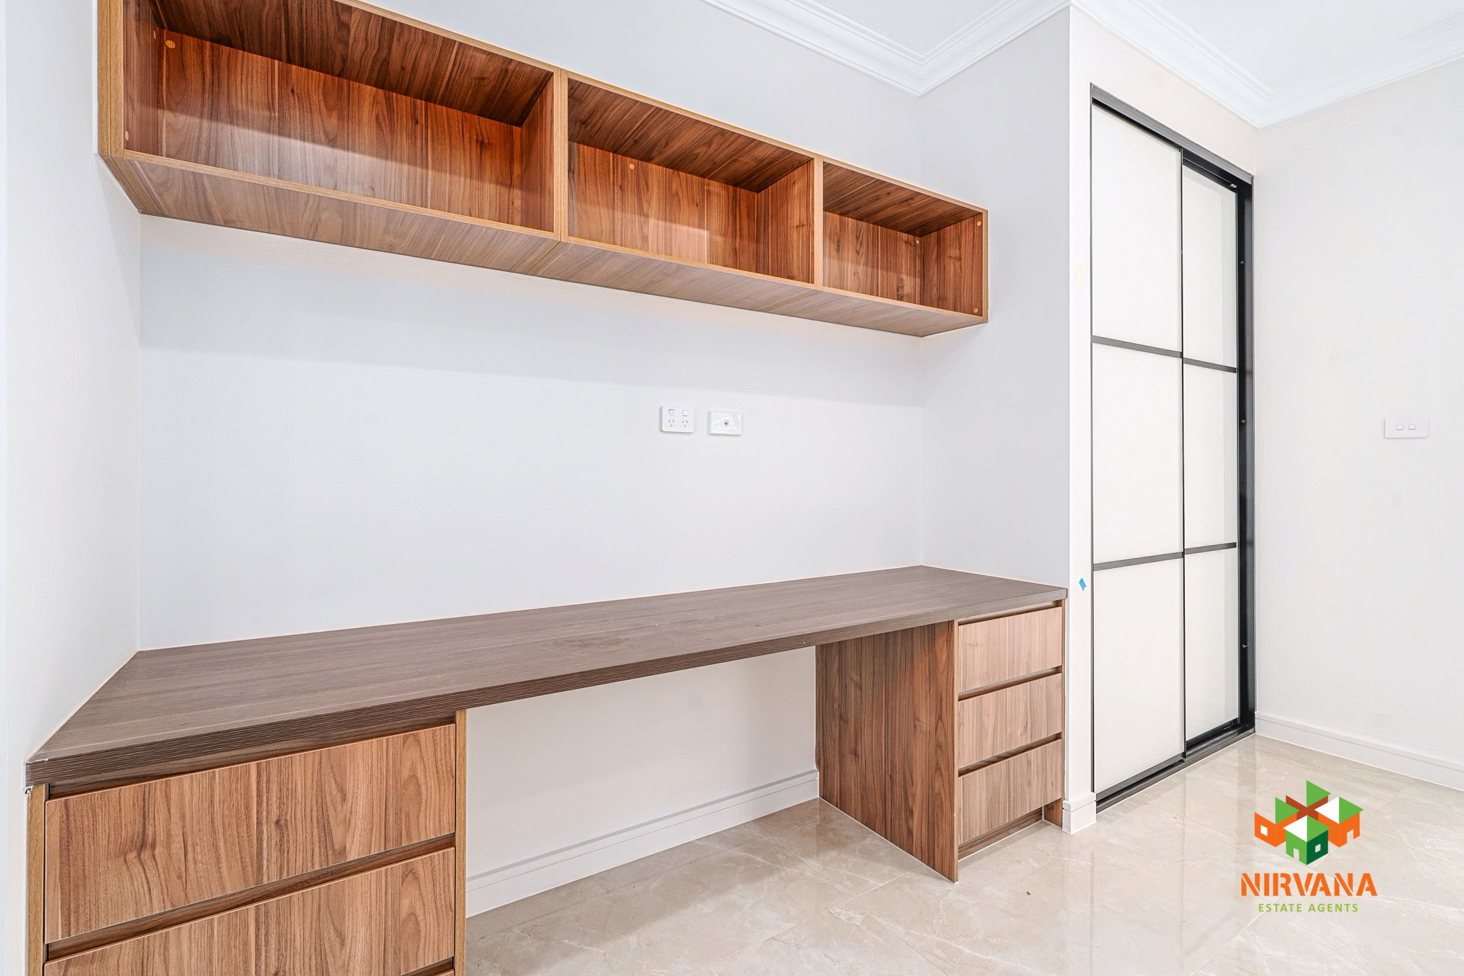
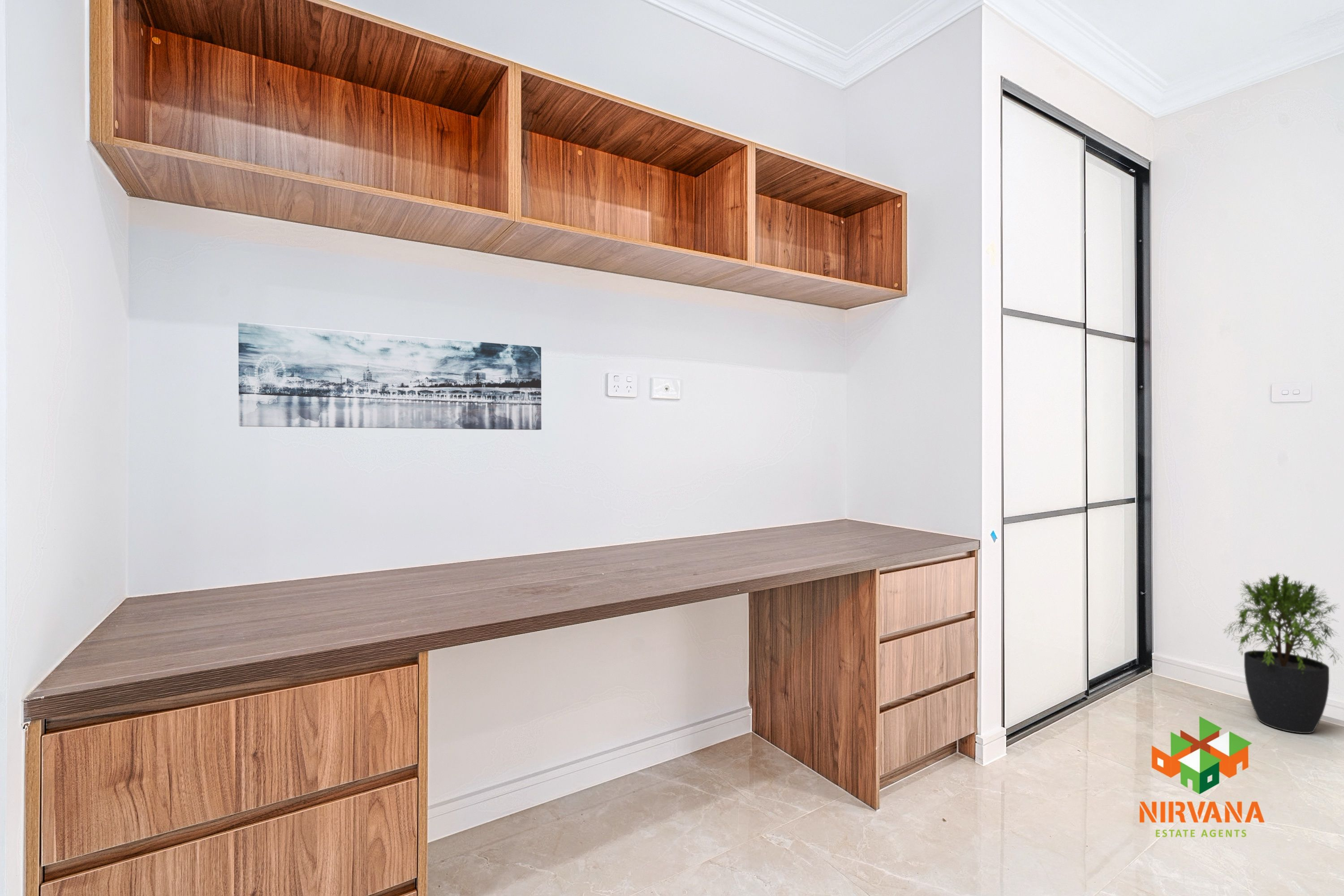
+ potted plant [1222,571,1342,734]
+ wall art [238,322,542,431]
